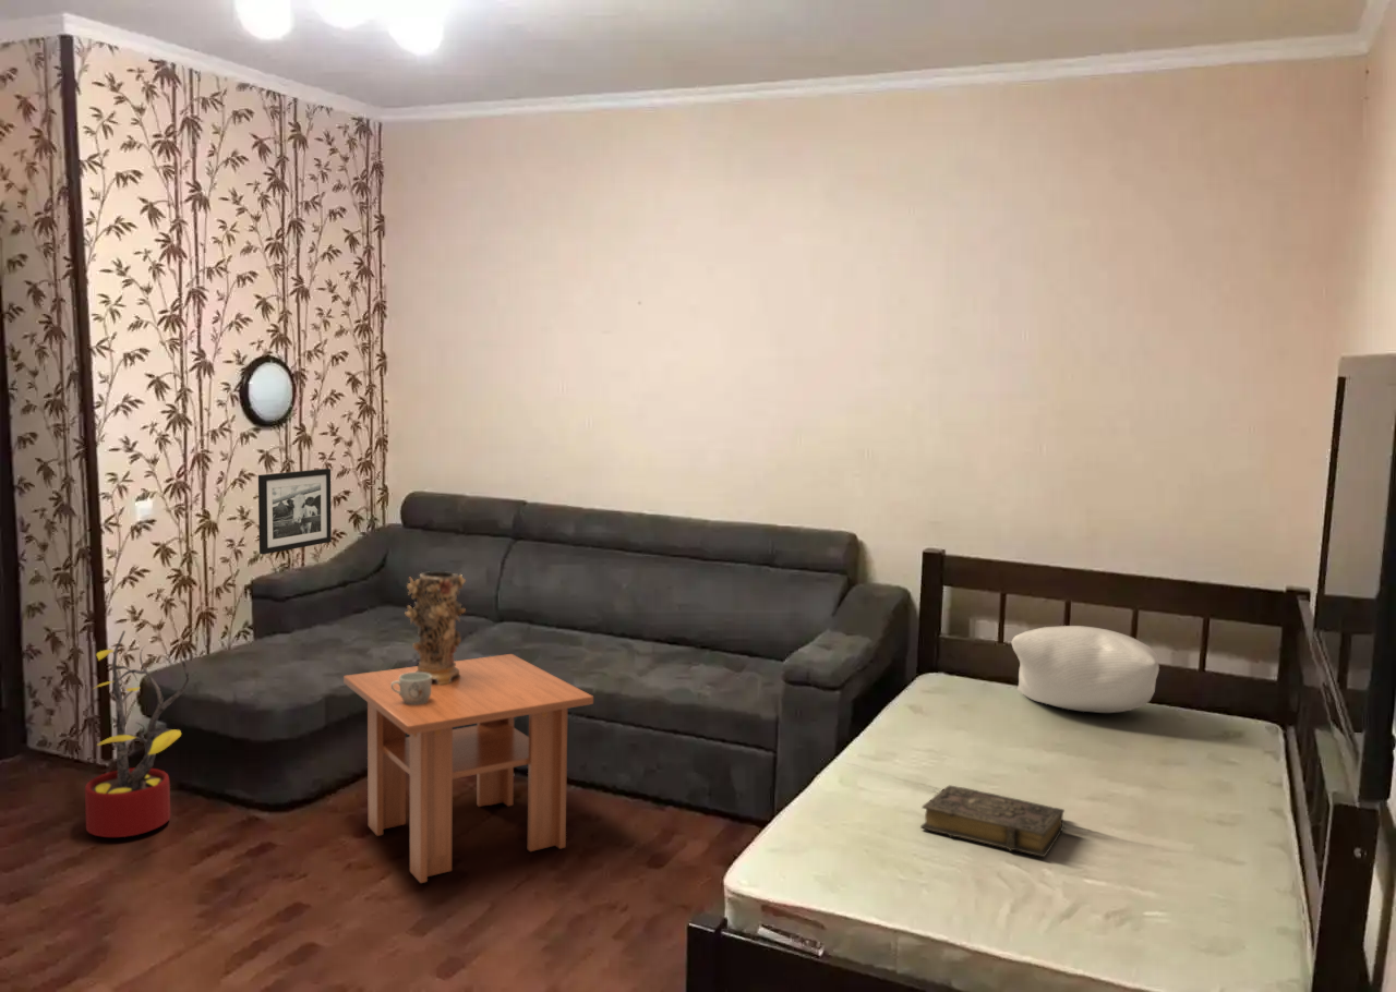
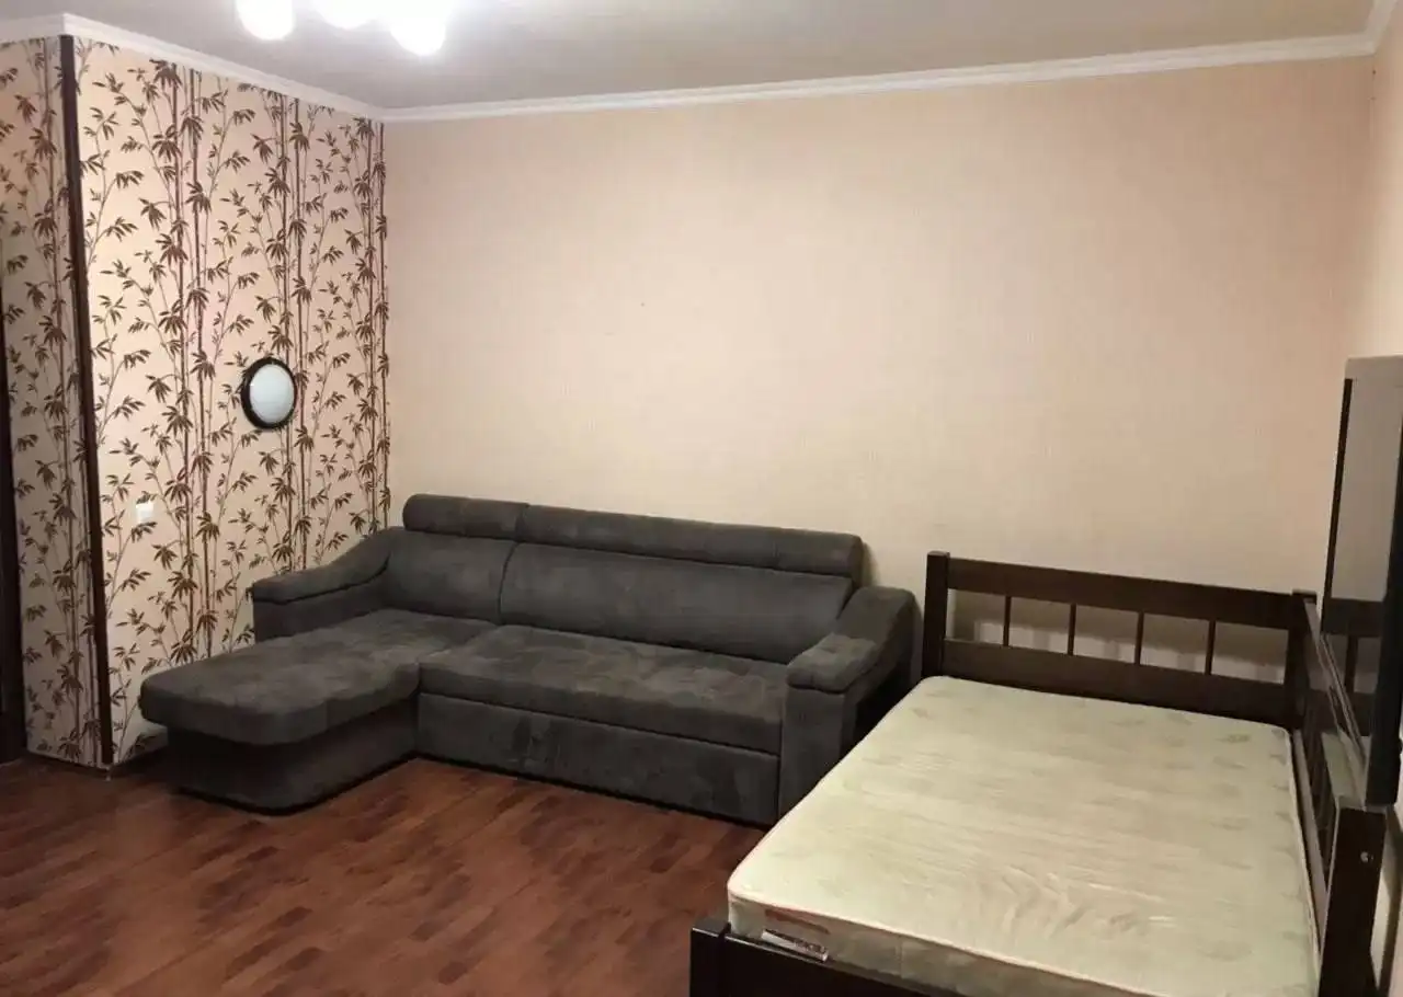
- decorative plant [84,629,191,838]
- picture frame [257,468,333,555]
- mug [392,673,432,704]
- decorative vase [404,570,467,685]
- pillow [1011,625,1160,714]
- coffee table [342,653,594,884]
- book [919,784,1066,858]
